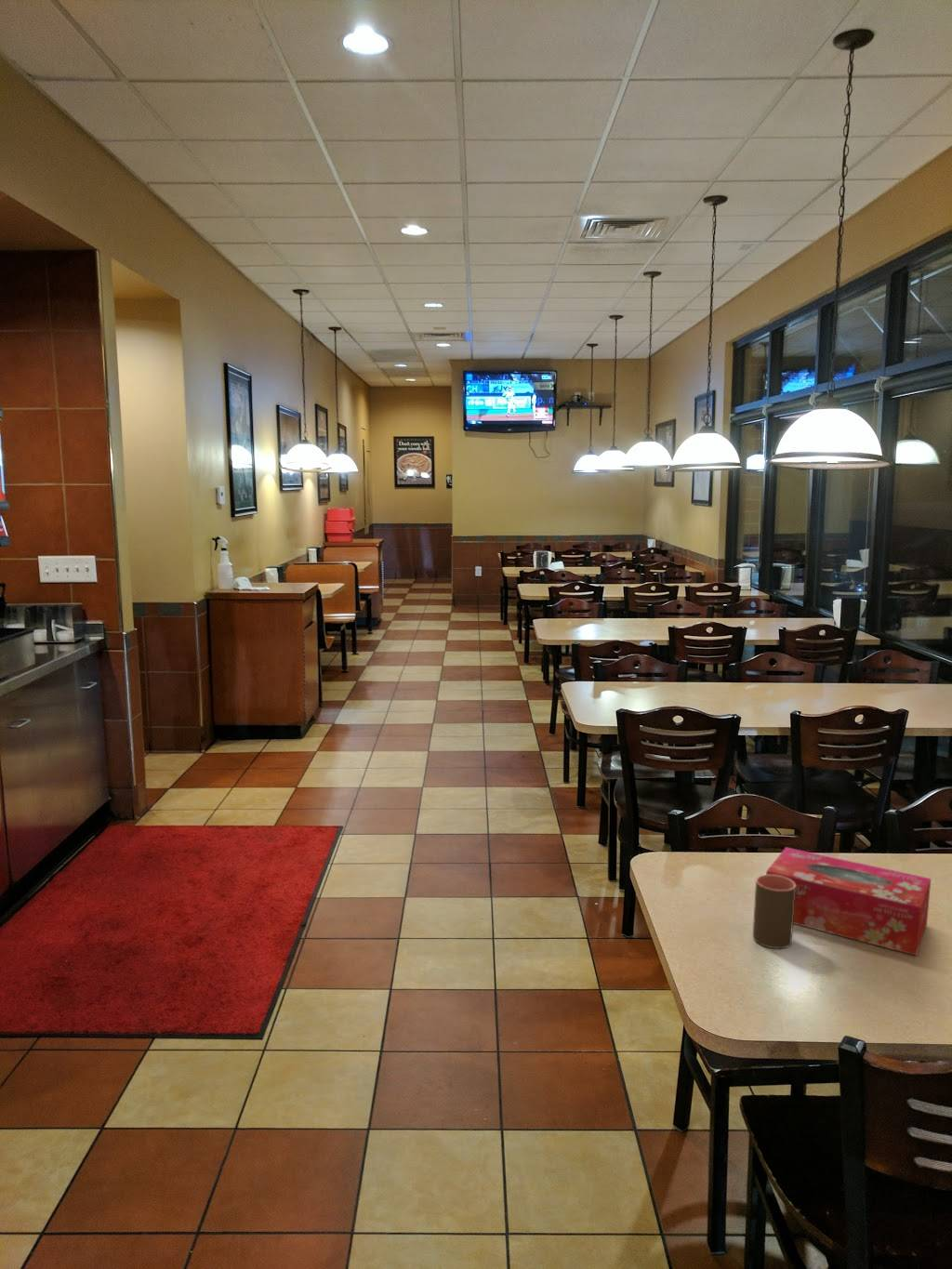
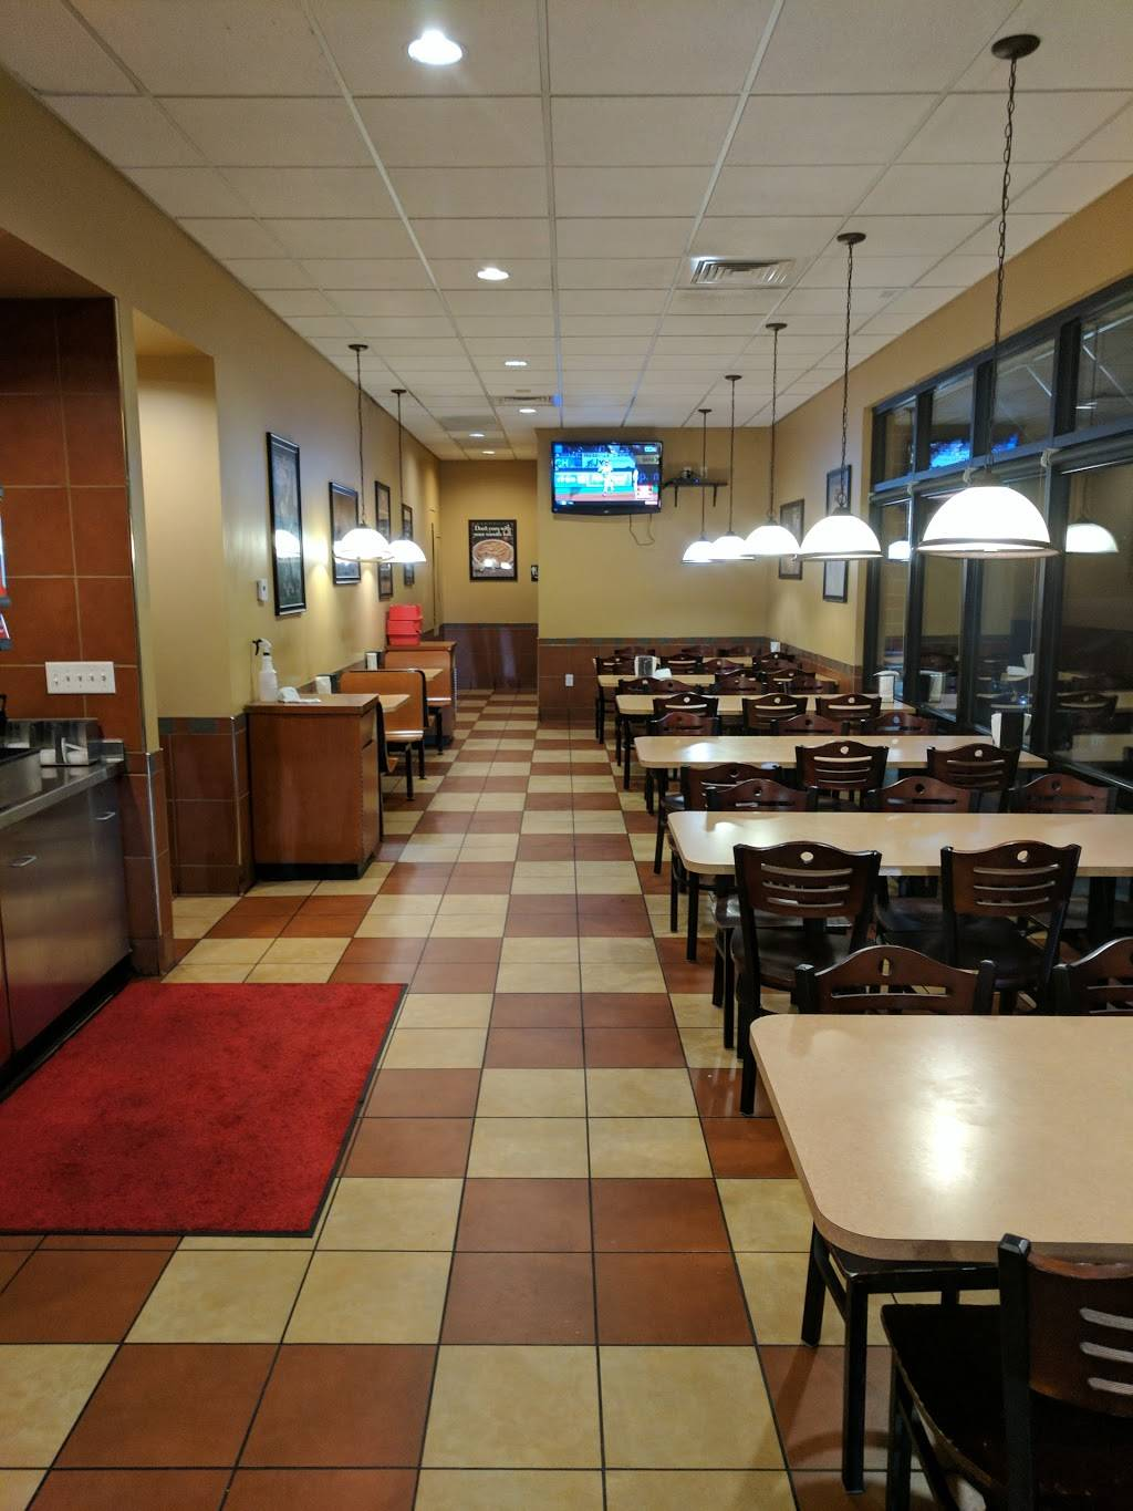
- cup [752,874,796,949]
- tissue box [765,846,932,957]
